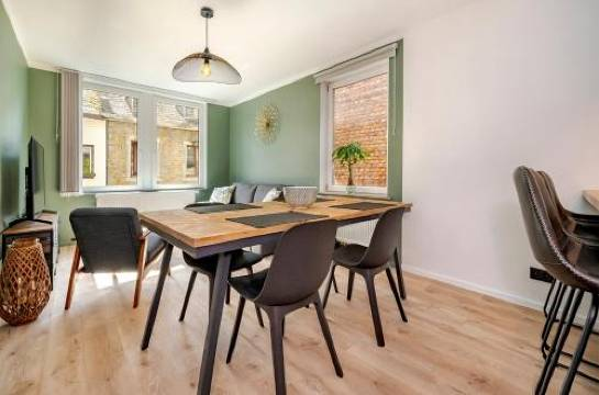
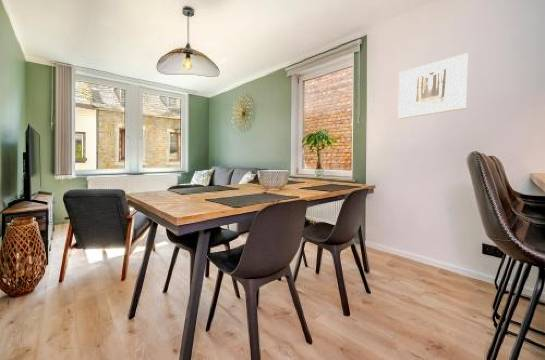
+ wall art [397,52,469,120]
